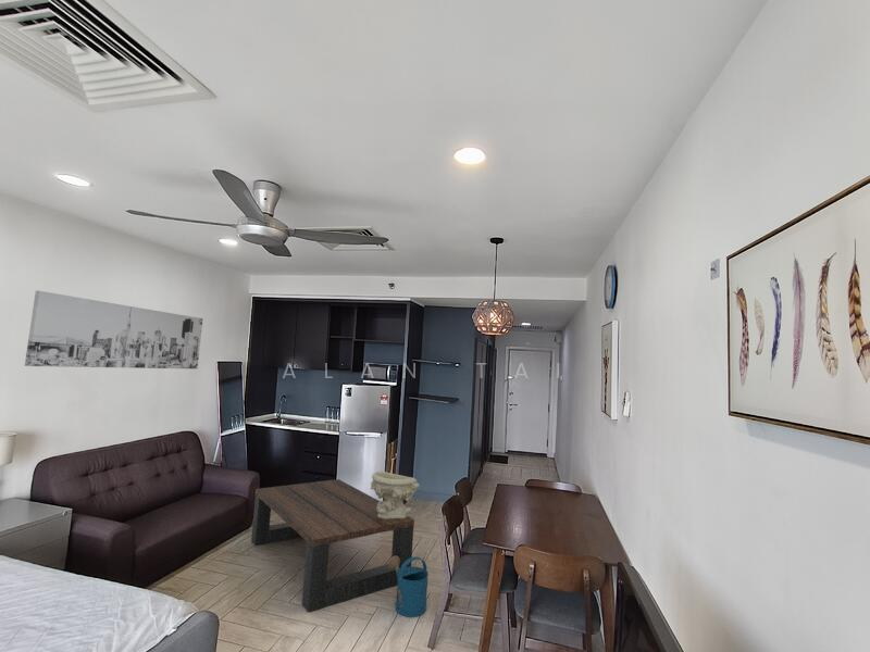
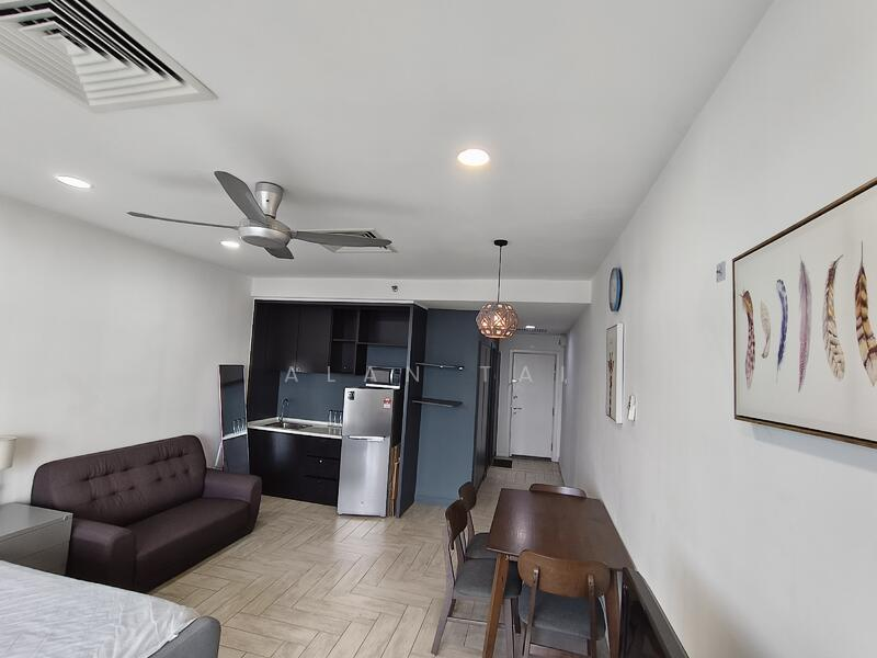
- coffee table [250,478,415,613]
- watering can [387,555,430,618]
- decorative bowl [370,469,420,519]
- wall art [24,290,203,369]
